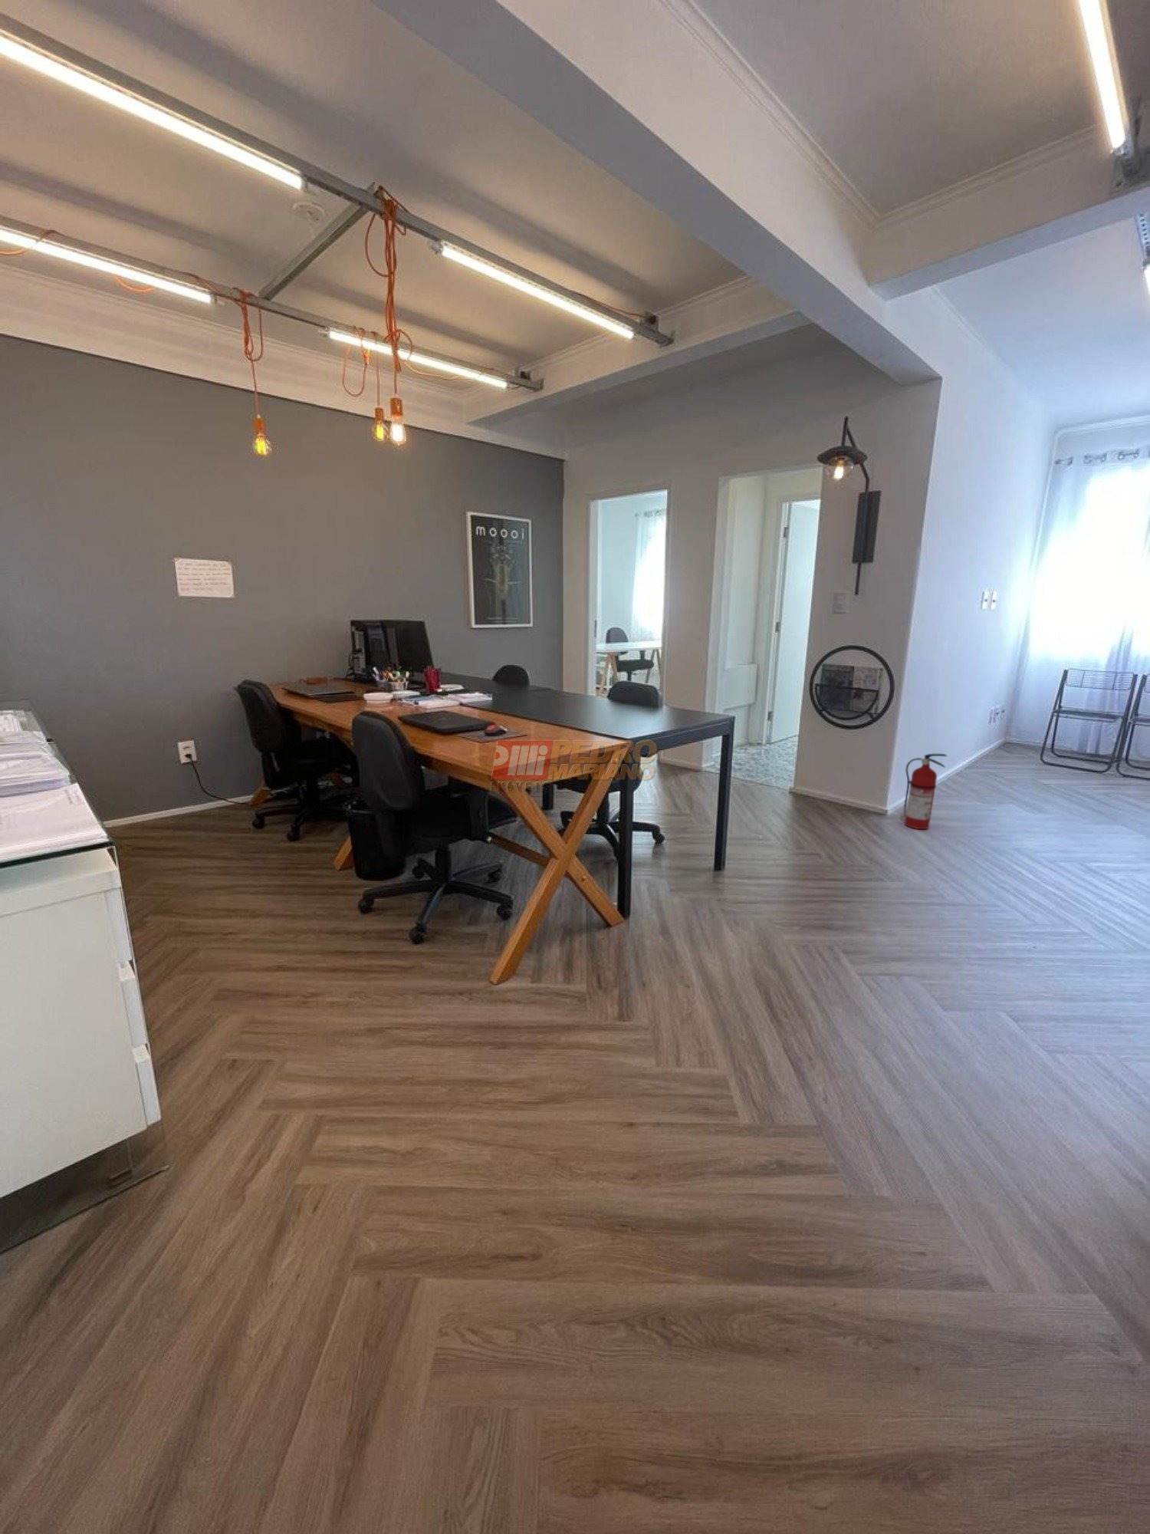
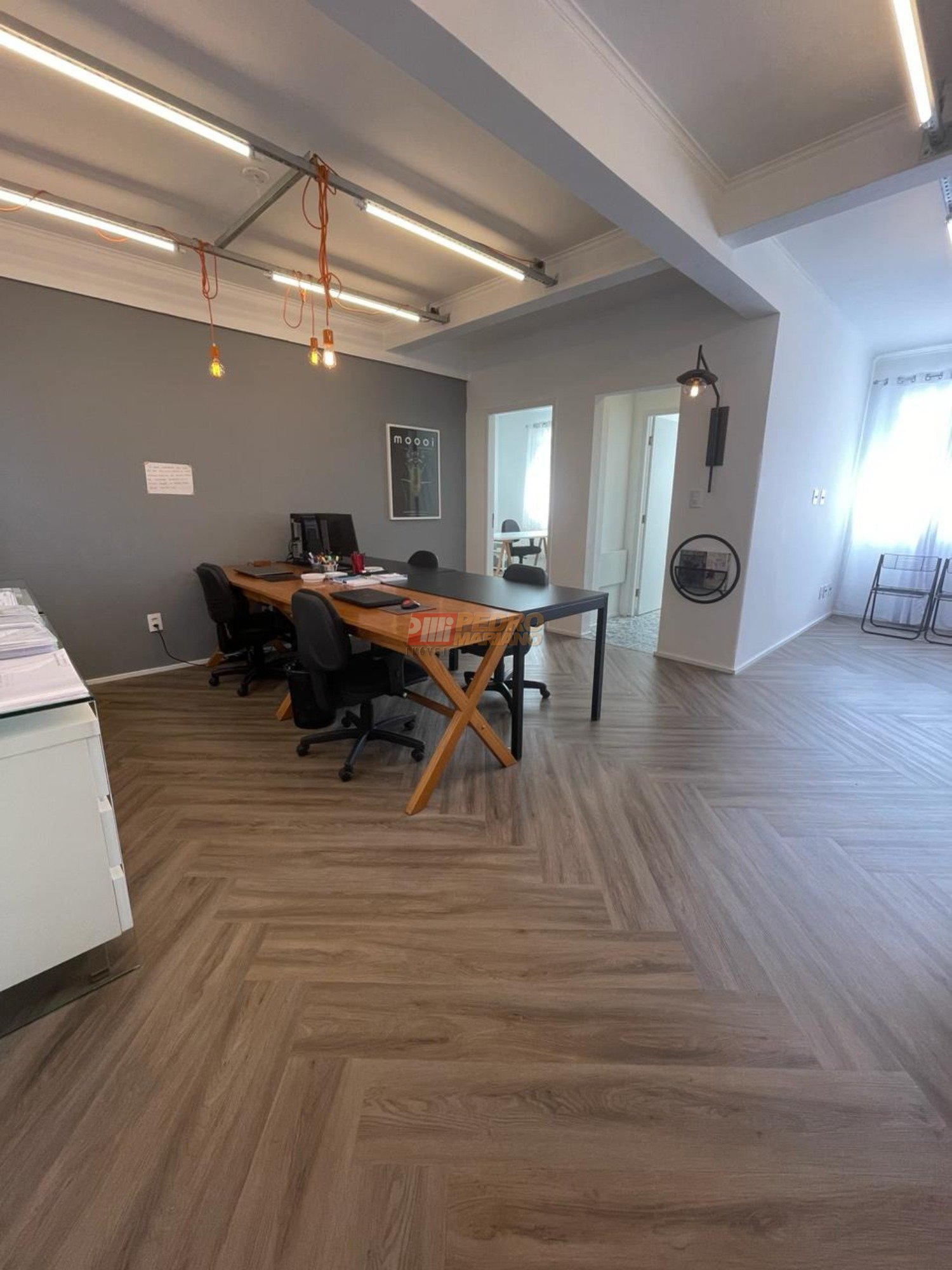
- fire extinguisher [901,754,947,830]
